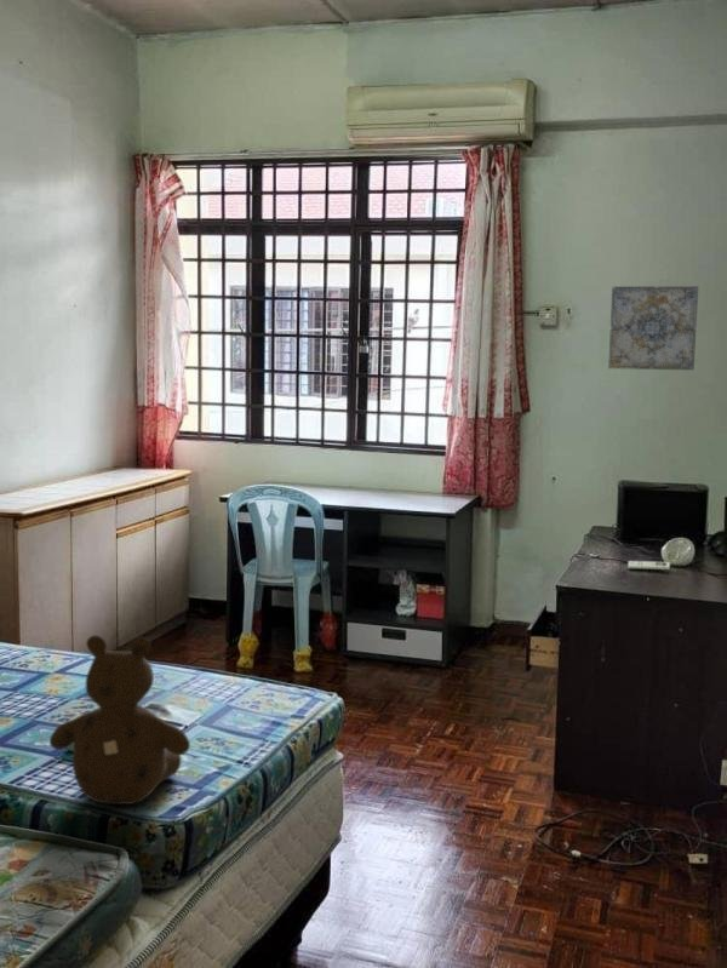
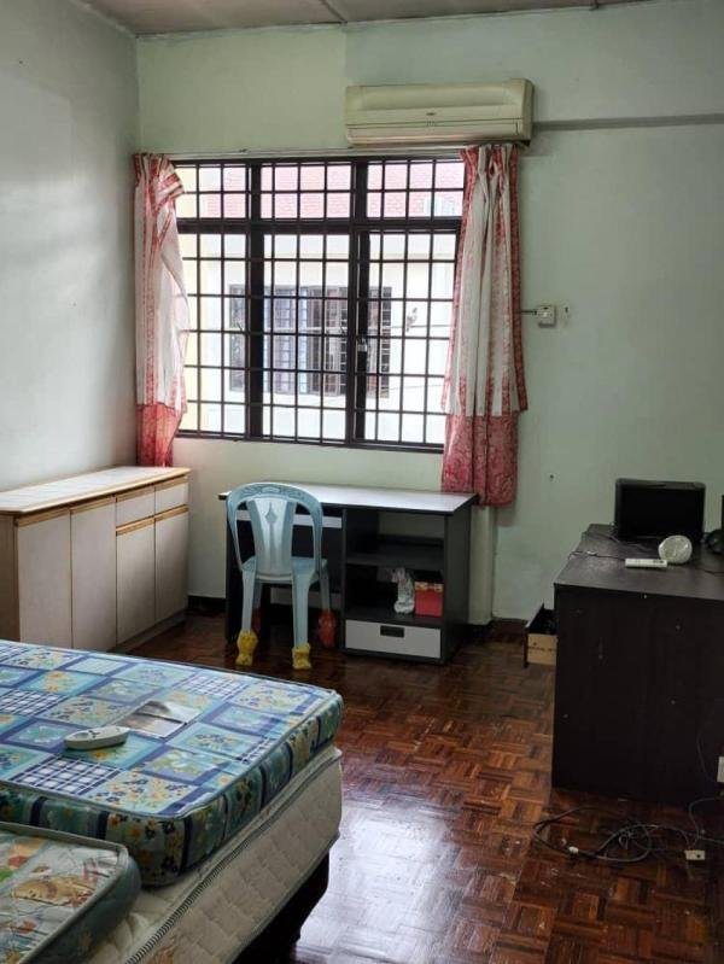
- teddy bear [48,635,191,806]
- wall art [607,285,699,371]
